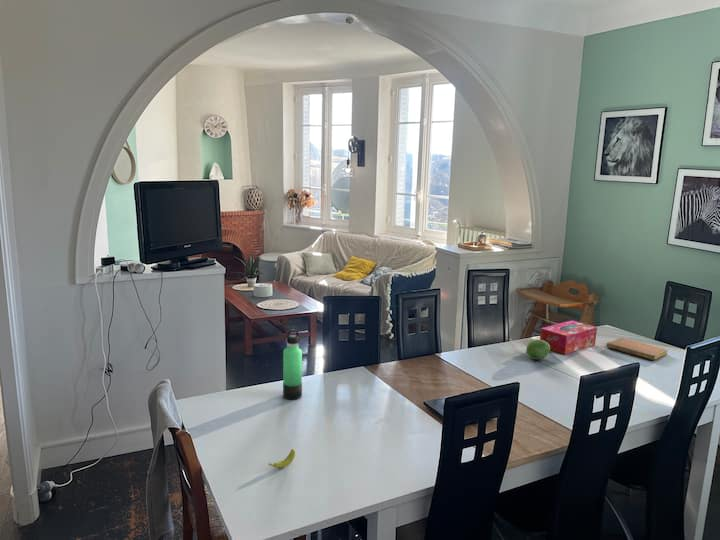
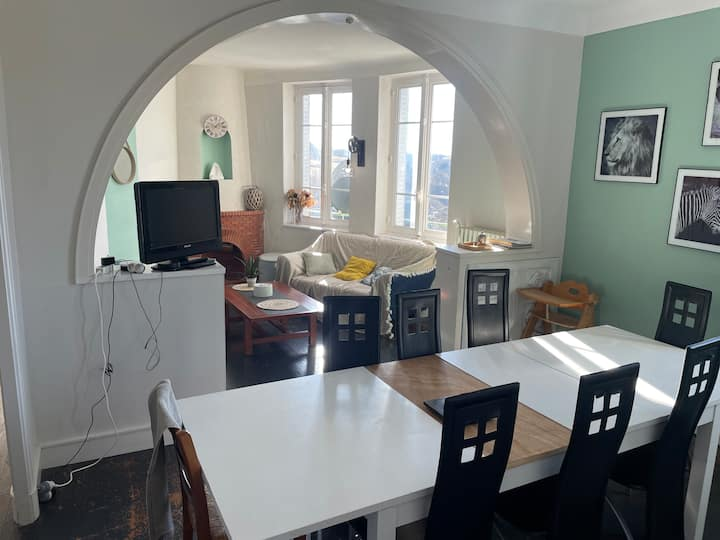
- tissue box [539,319,598,355]
- thermos bottle [282,328,303,400]
- fruit [525,338,551,361]
- notebook [606,337,669,361]
- banana [268,448,296,469]
